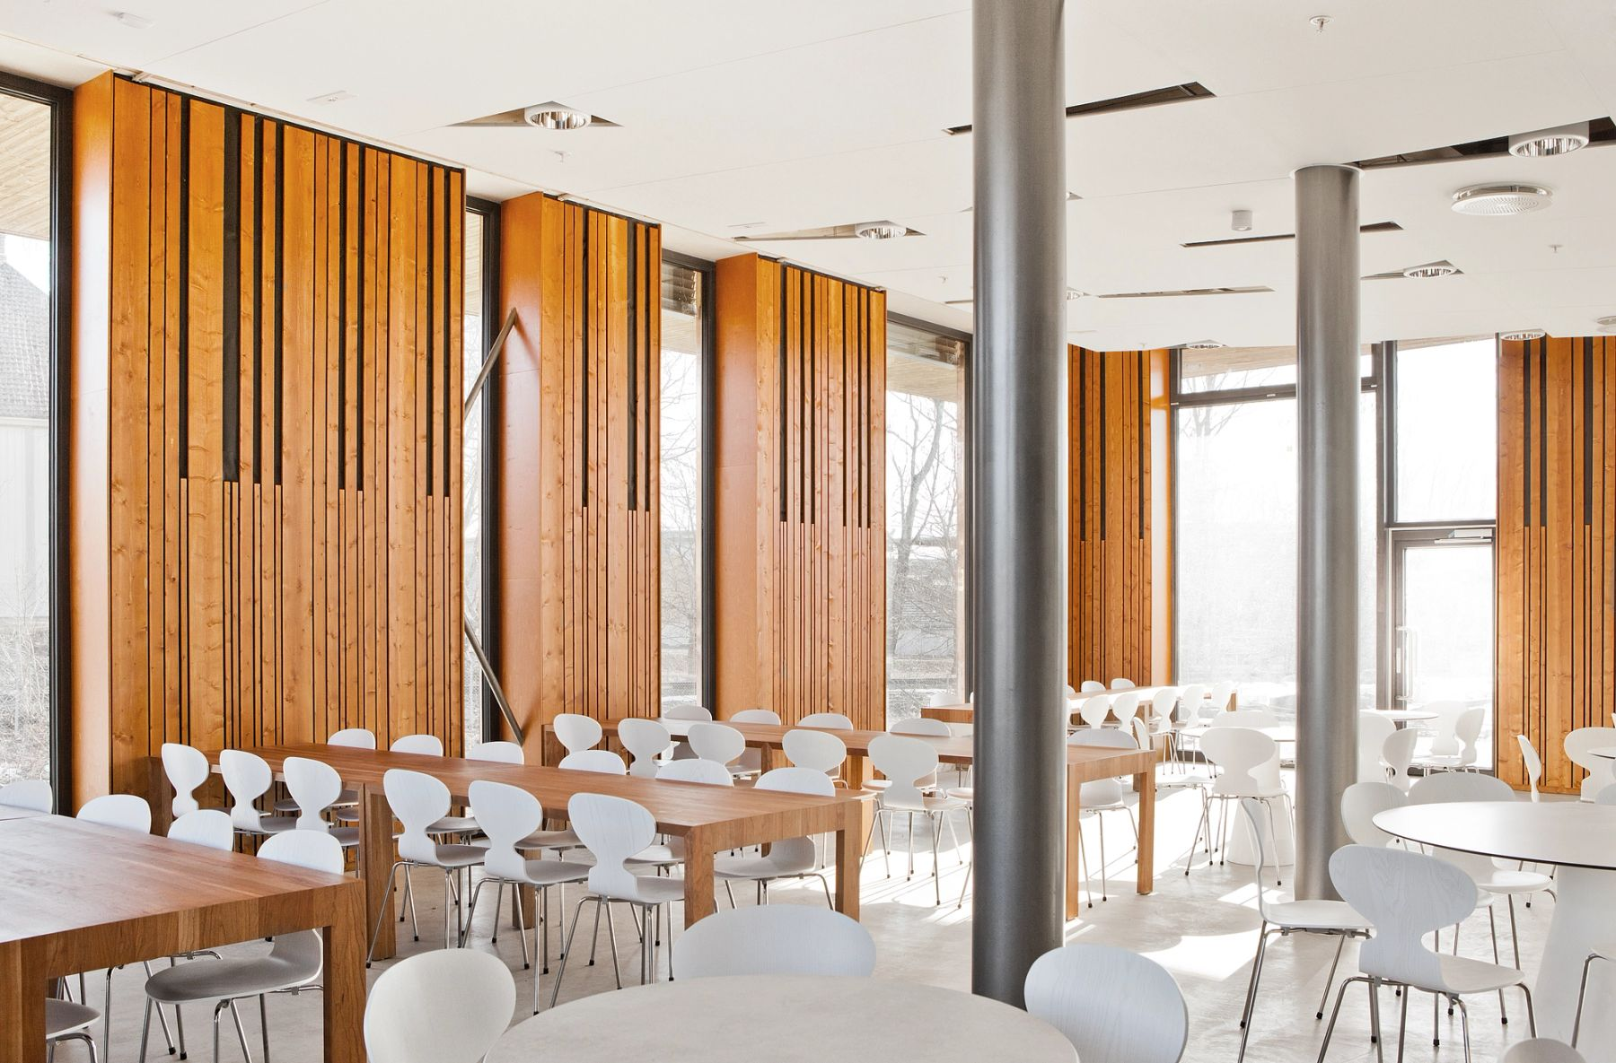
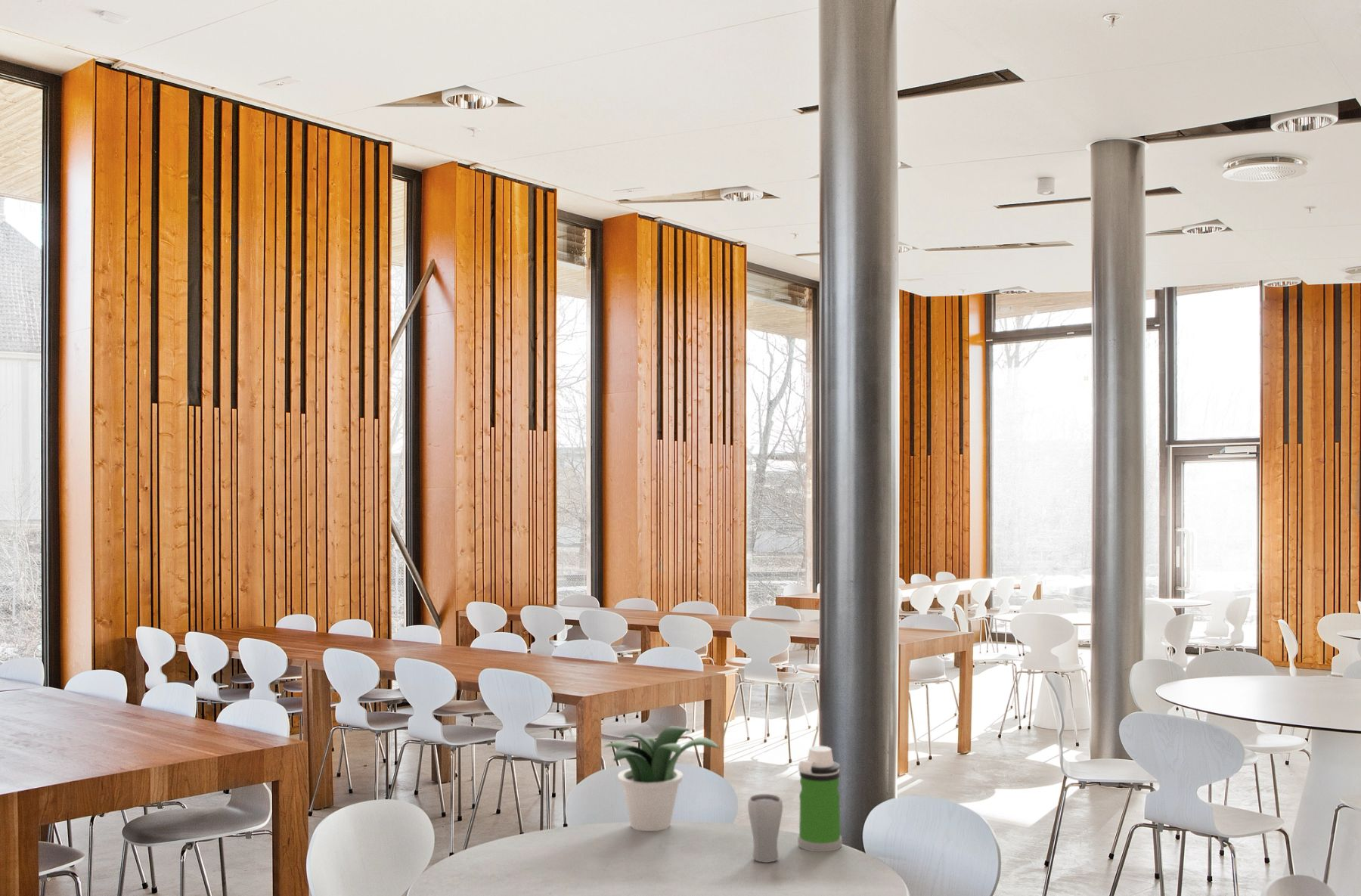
+ water bottle [797,745,843,852]
+ drinking glass [747,793,783,863]
+ potted plant [604,725,720,832]
